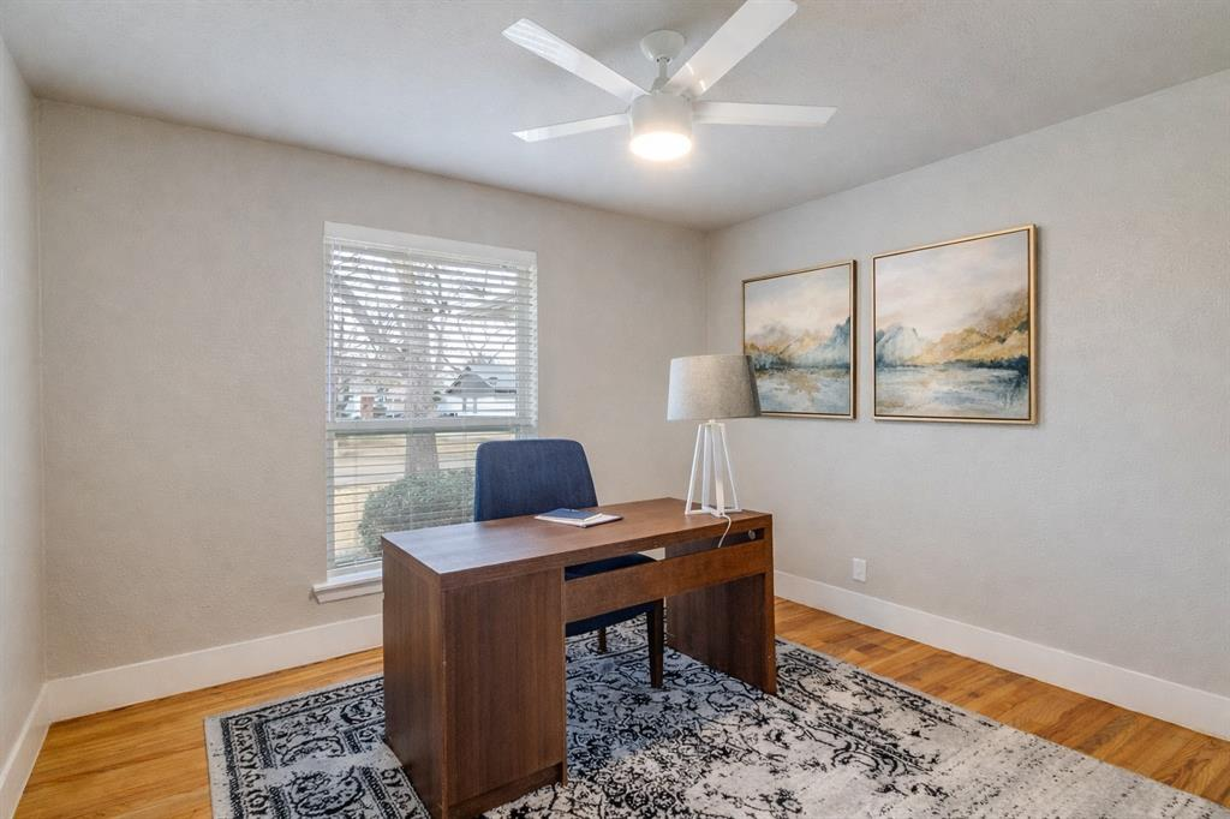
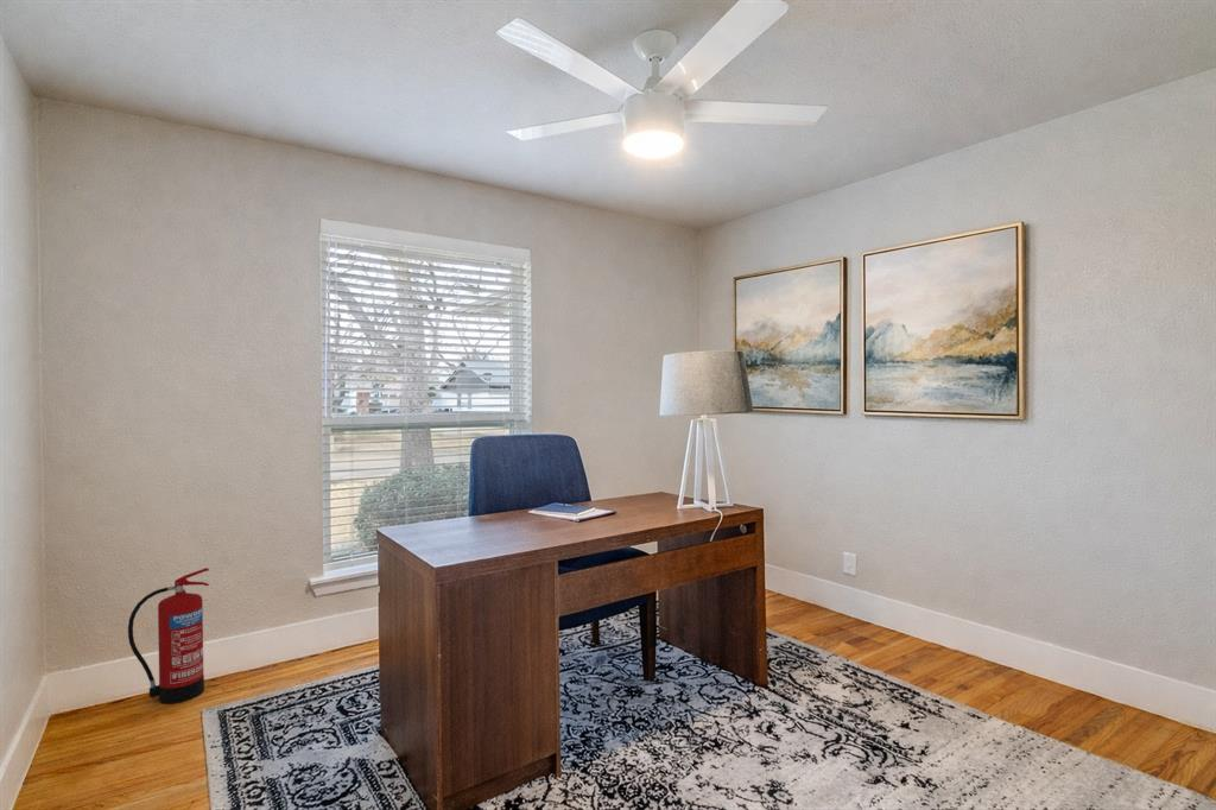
+ fire extinguisher [127,567,210,704]
